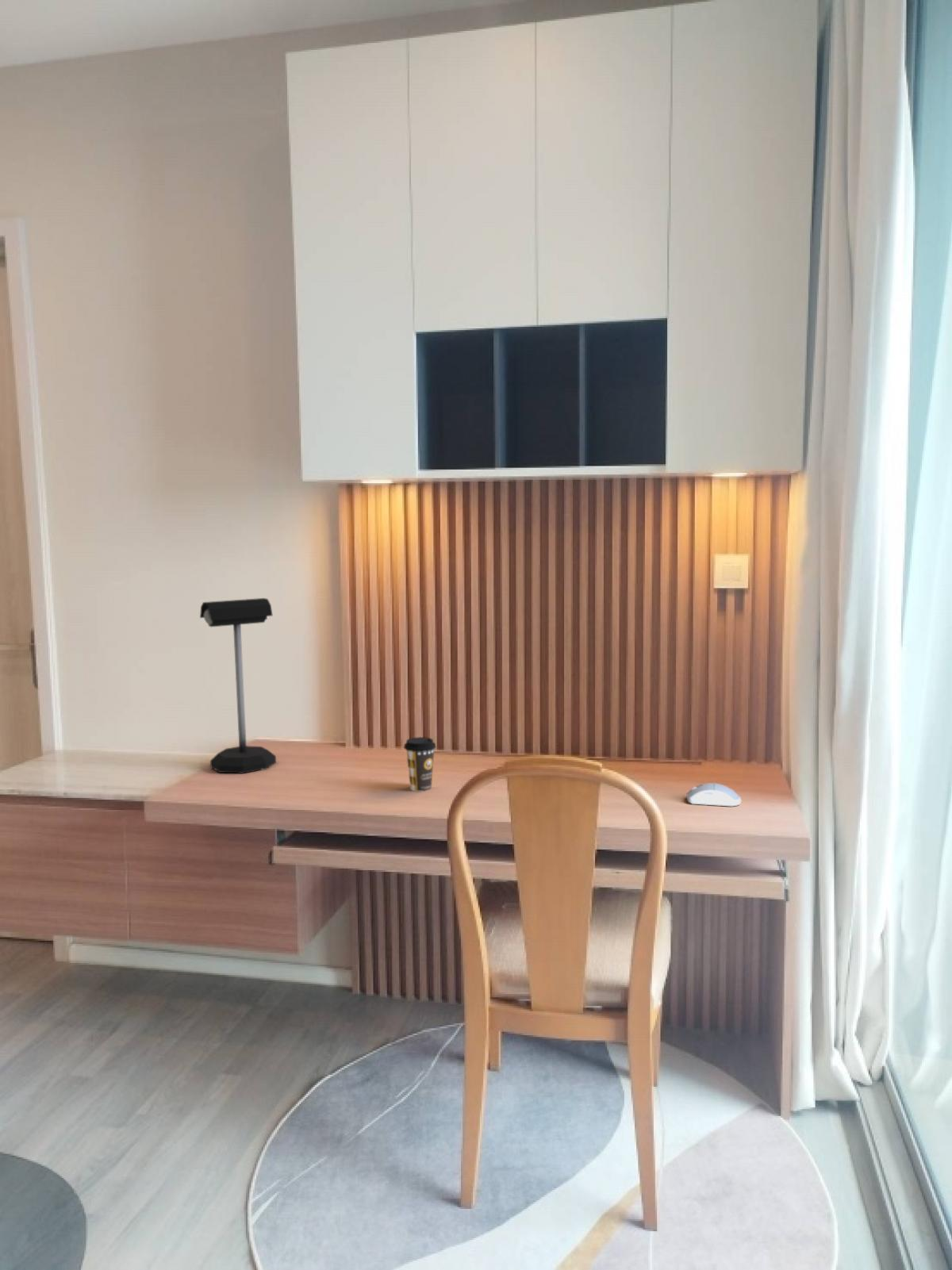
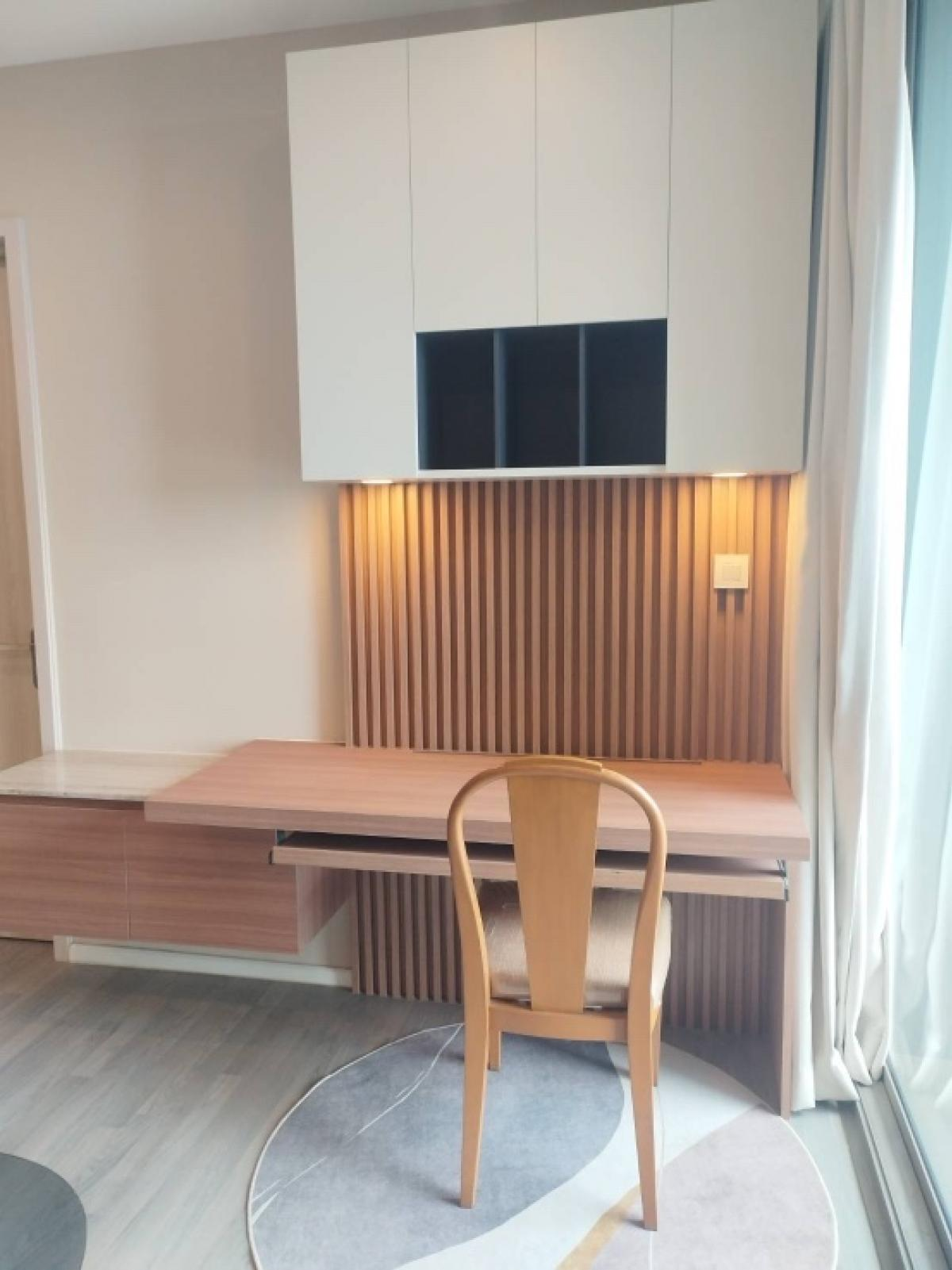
- computer mouse [685,782,742,807]
- coffee cup [403,736,437,792]
- mailbox [199,597,277,774]
